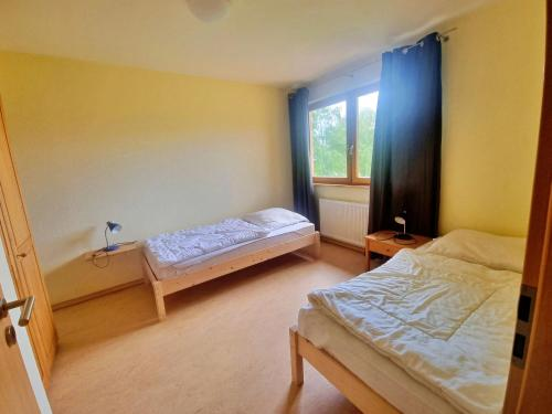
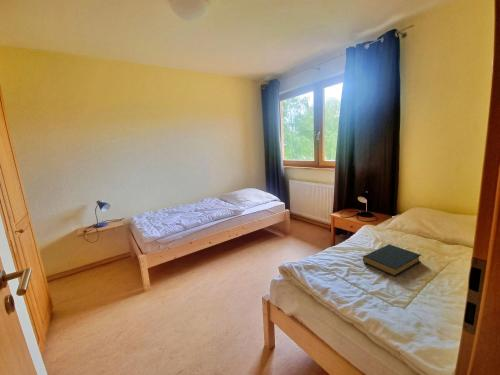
+ hardback book [362,243,422,277]
